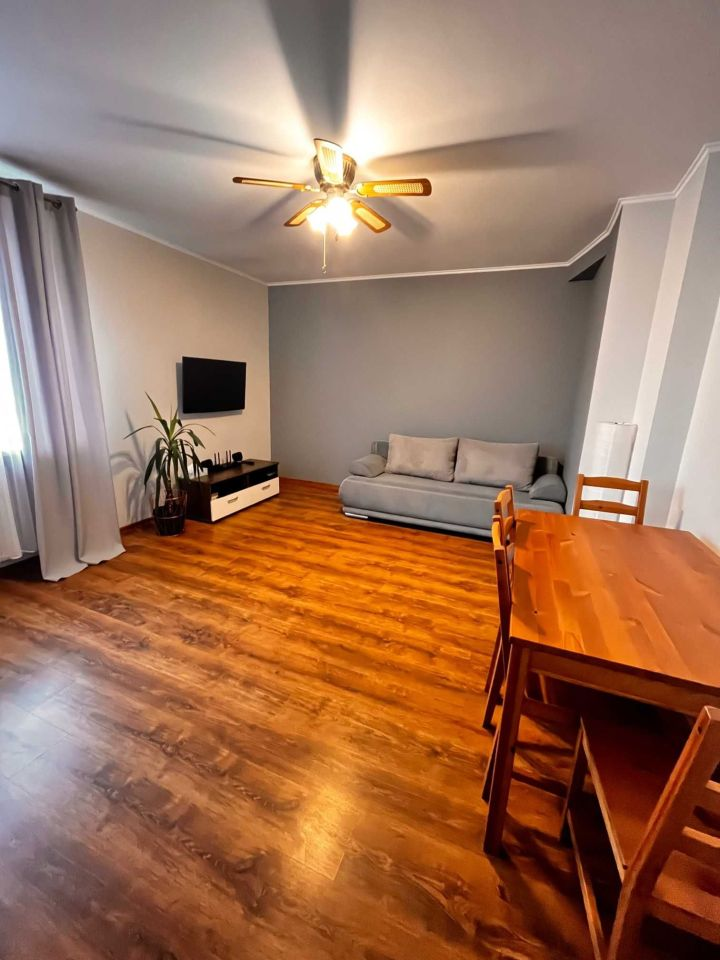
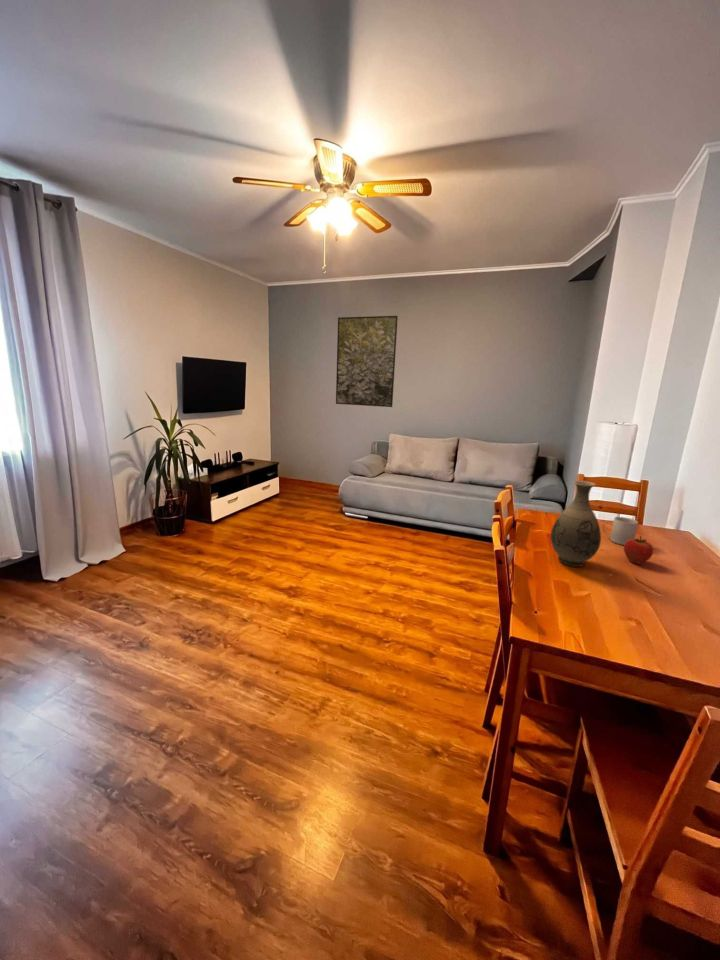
+ mug [601,516,639,546]
+ vase [550,480,602,568]
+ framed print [335,315,399,408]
+ apple [623,535,654,565]
